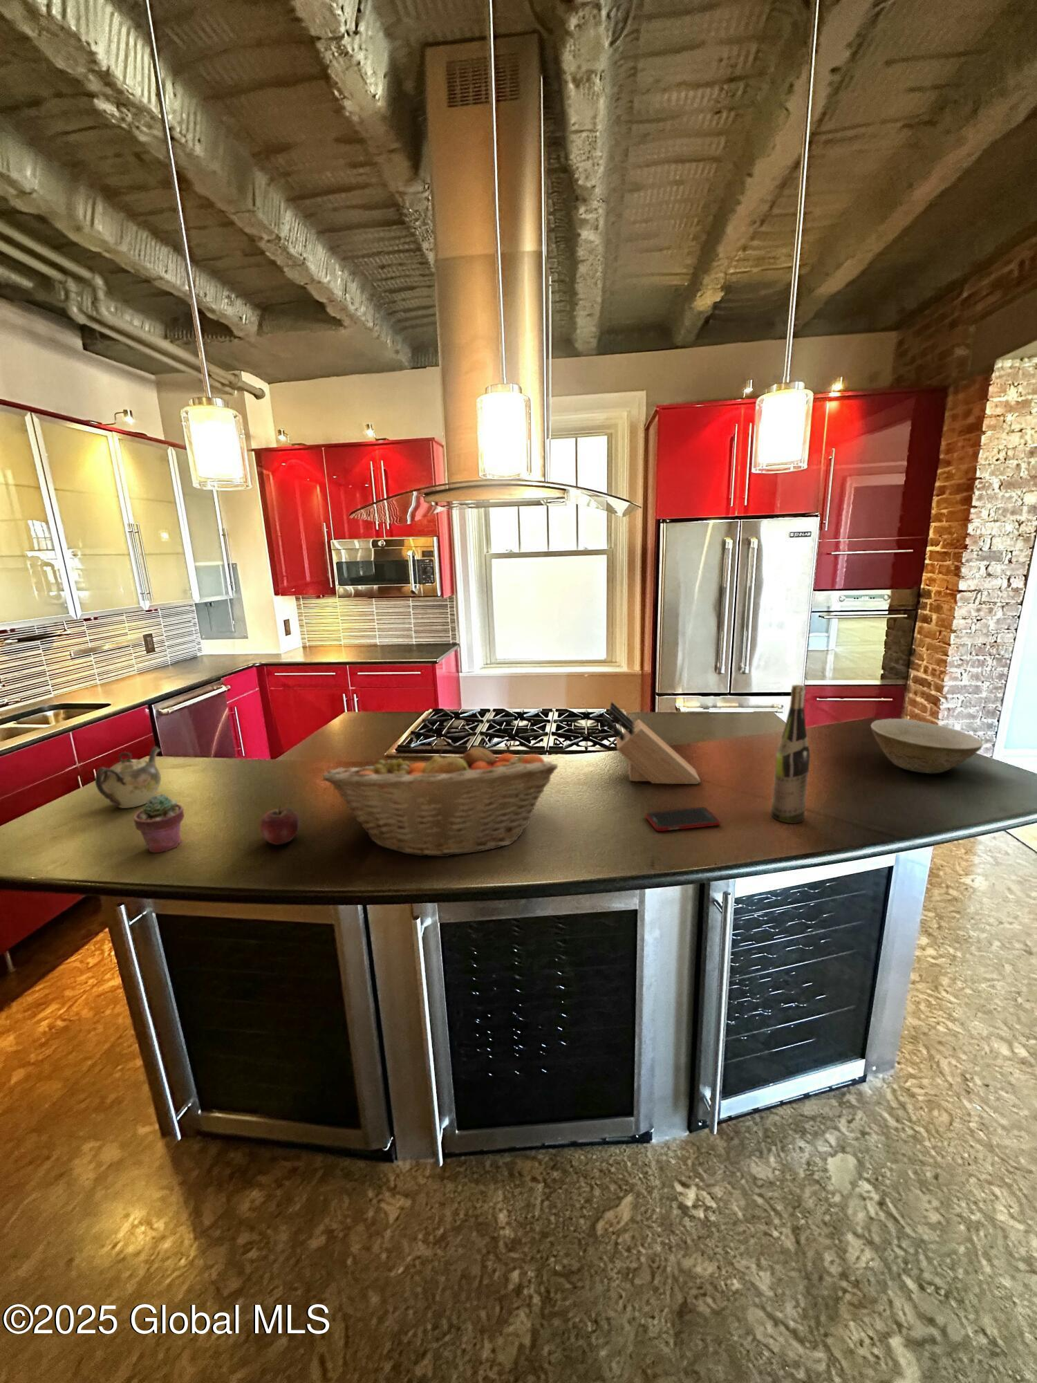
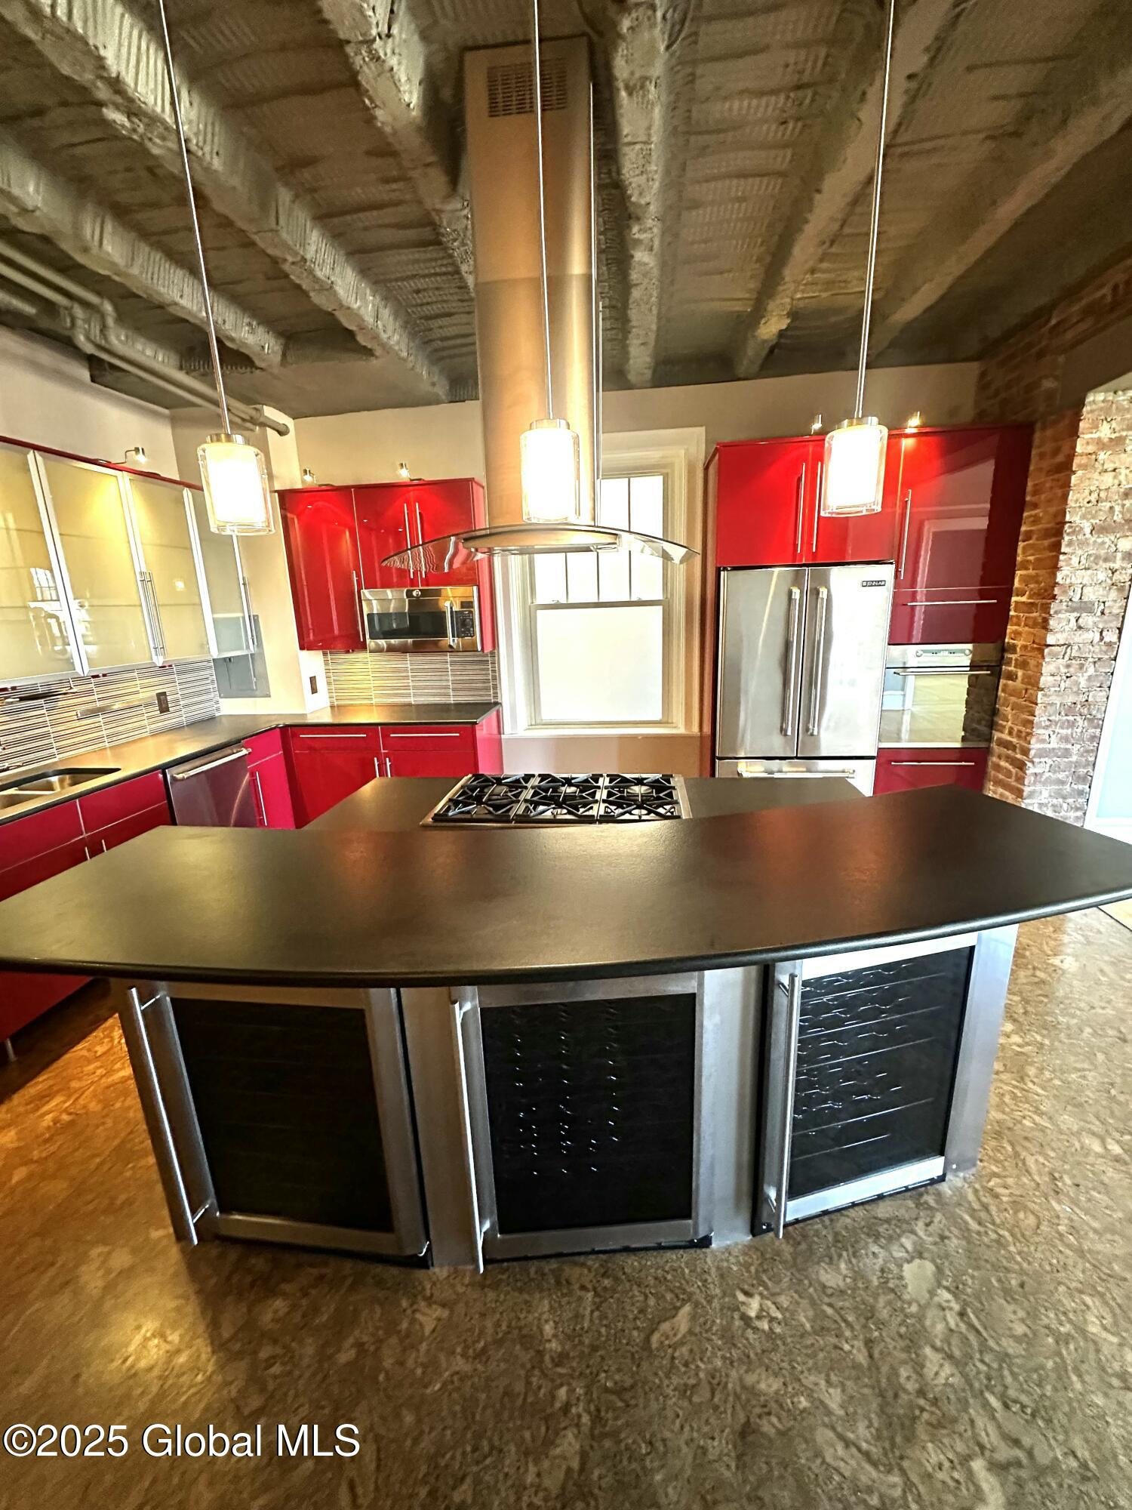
- teapot [94,746,162,809]
- fruit basket [321,742,559,857]
- cell phone [645,806,720,832]
- potted succulent [133,793,185,854]
- bowl [869,718,984,774]
- apple [259,806,300,846]
- wine bottle [771,684,810,824]
- knife block [601,701,701,785]
